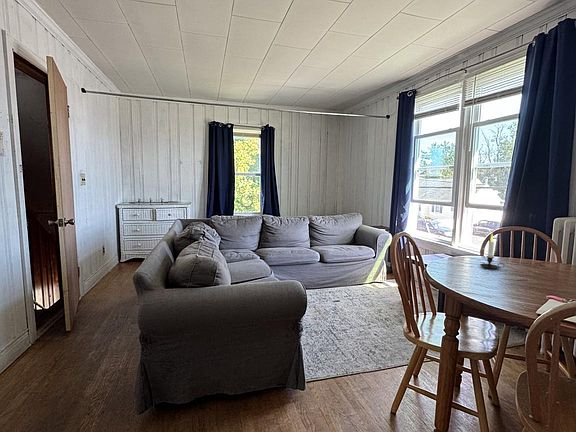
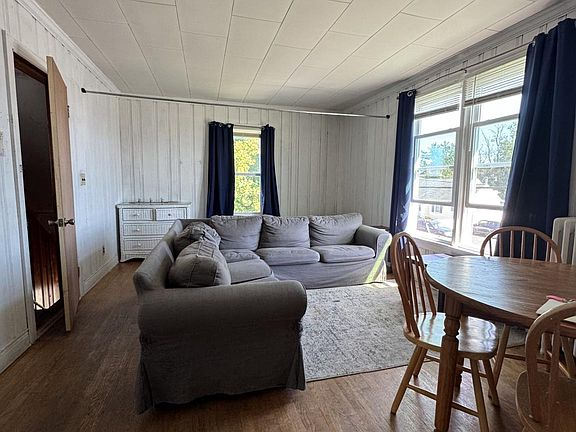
- candle [479,233,505,270]
